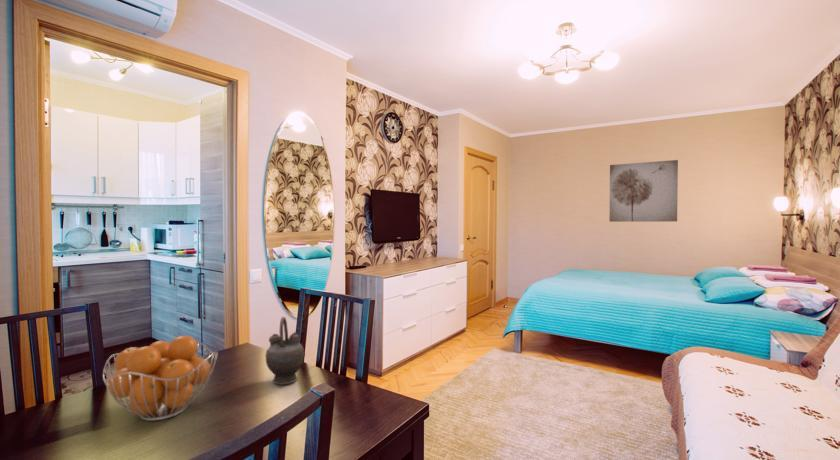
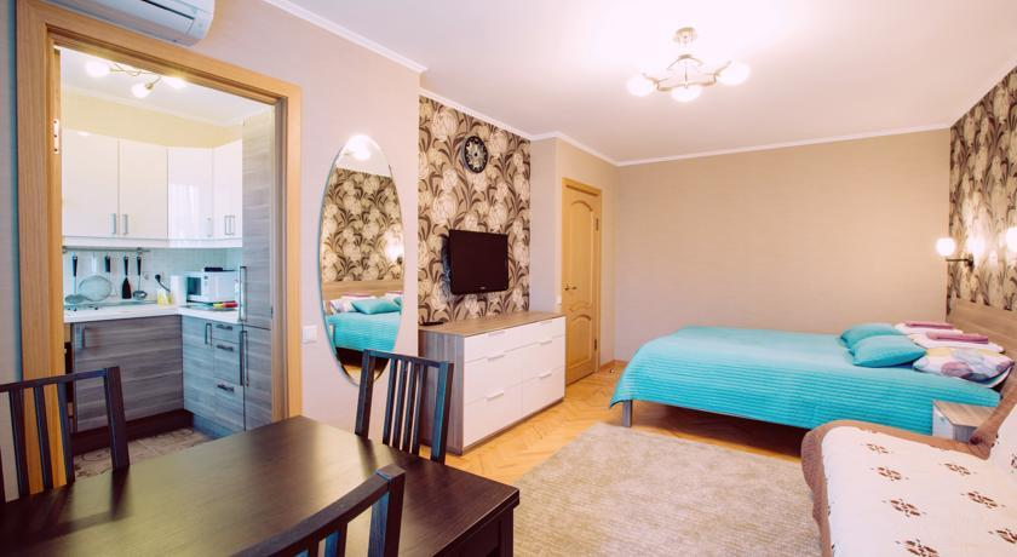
- wall art [608,159,679,223]
- fruit basket [102,335,219,422]
- teapot [264,316,306,386]
